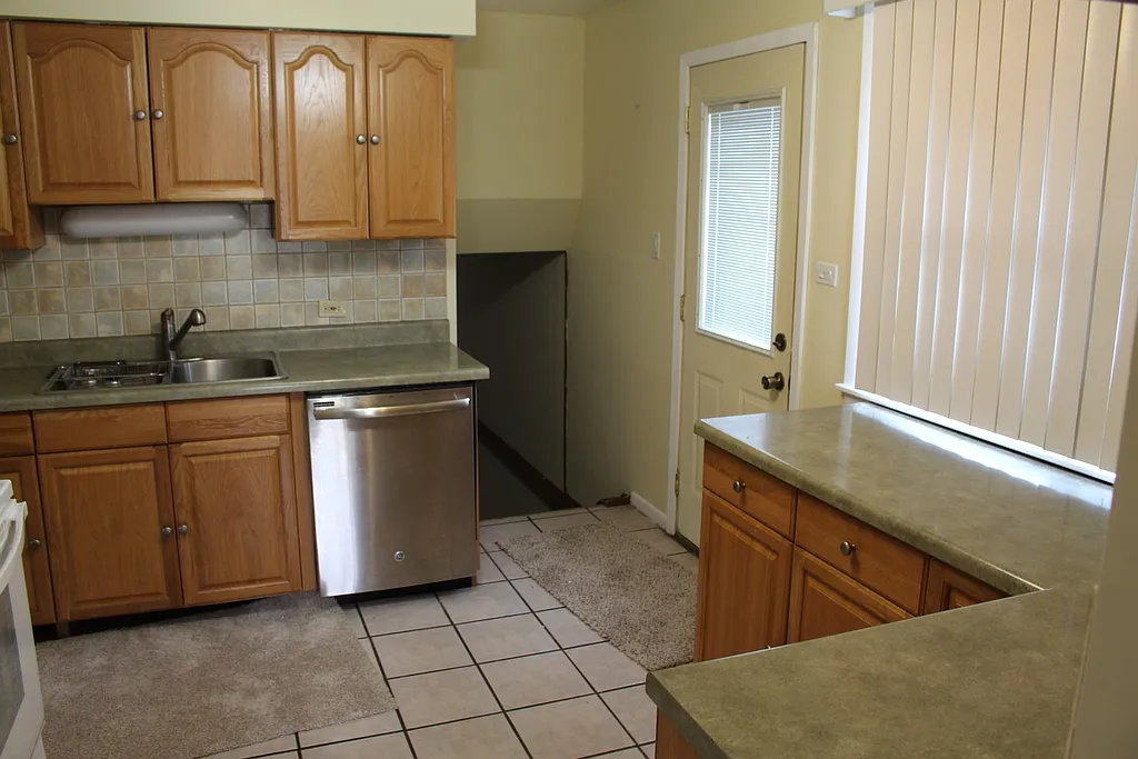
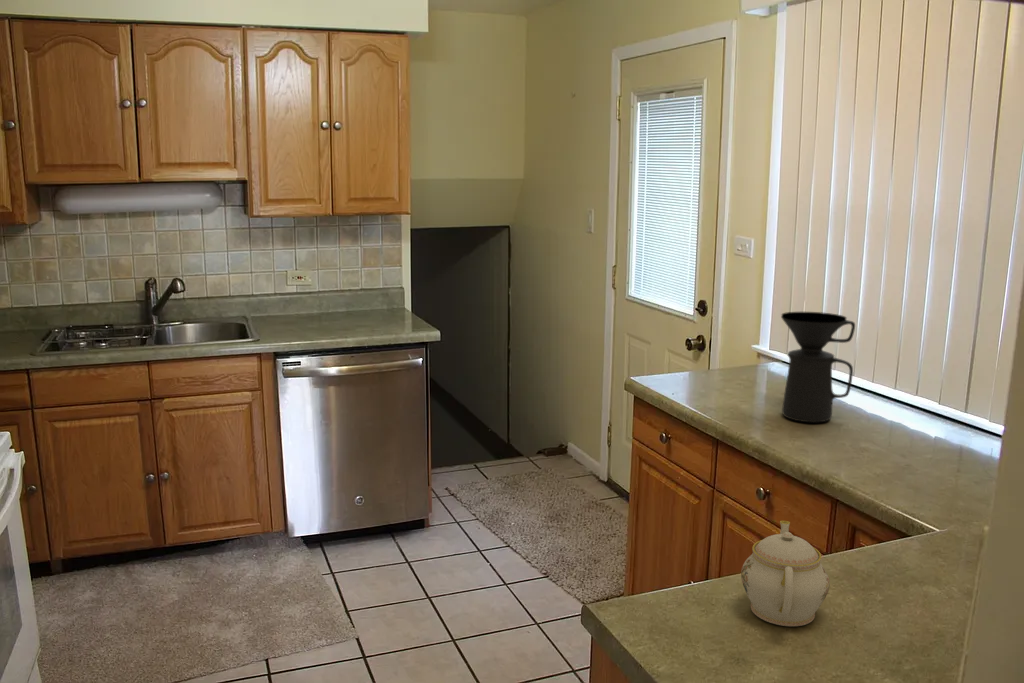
+ coffee maker [780,311,856,423]
+ teapot [740,520,831,627]
